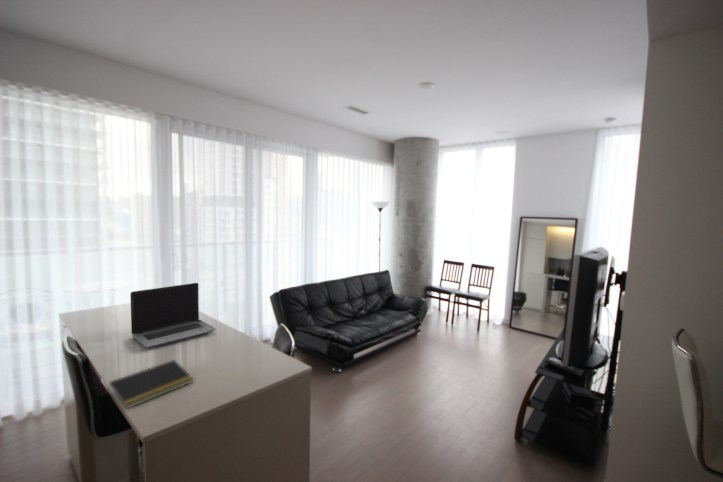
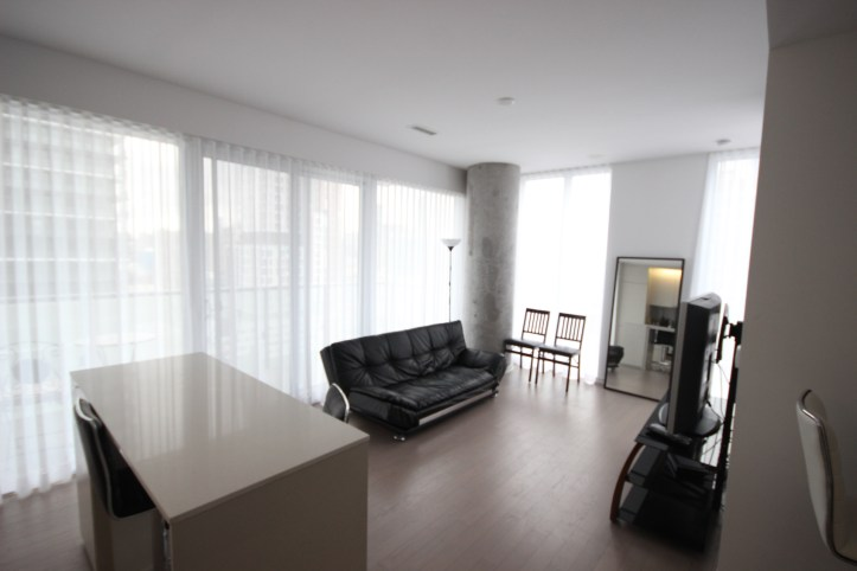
- notepad [107,359,195,410]
- laptop computer [129,282,217,349]
